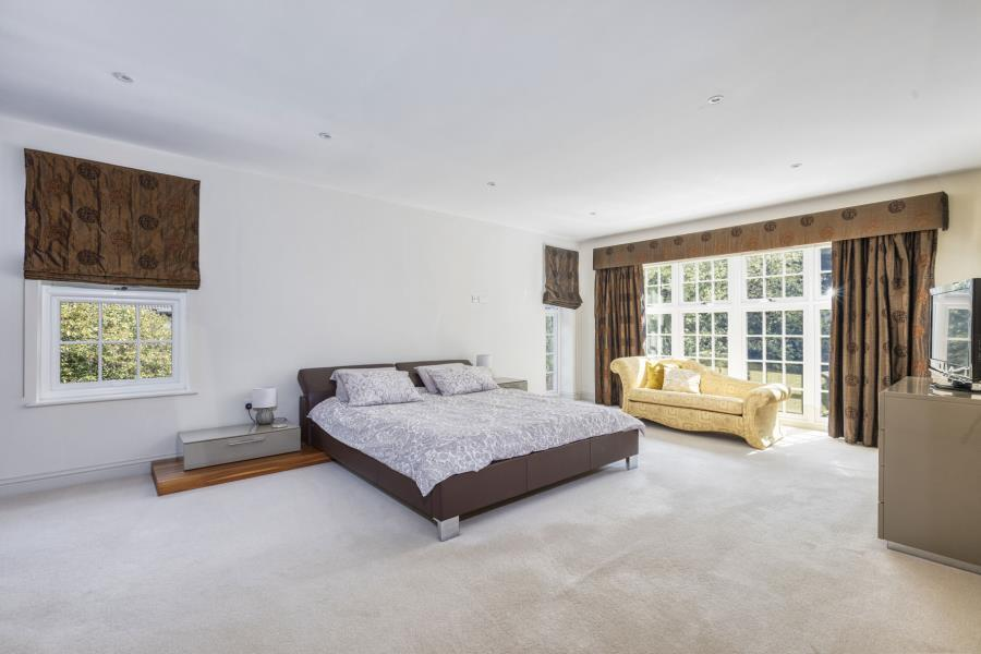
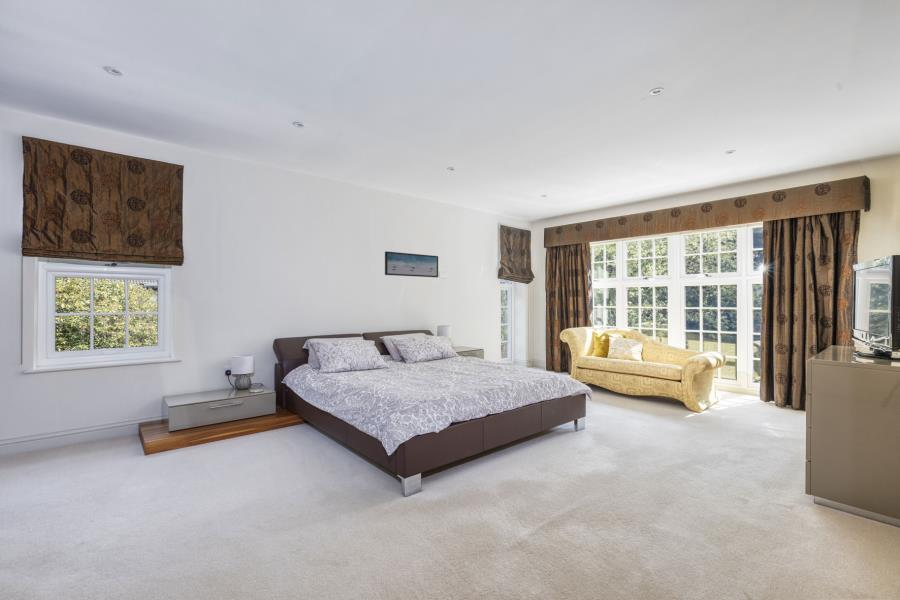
+ wall art [384,250,439,278]
